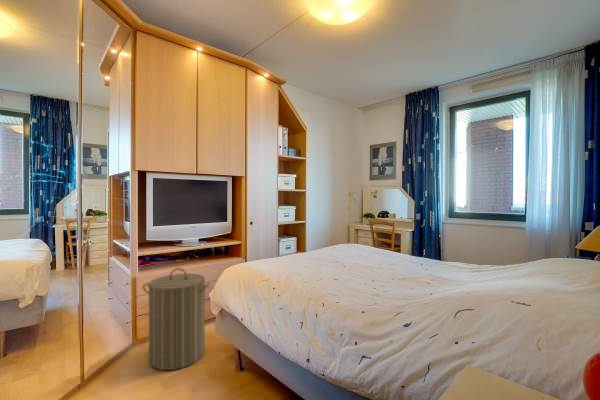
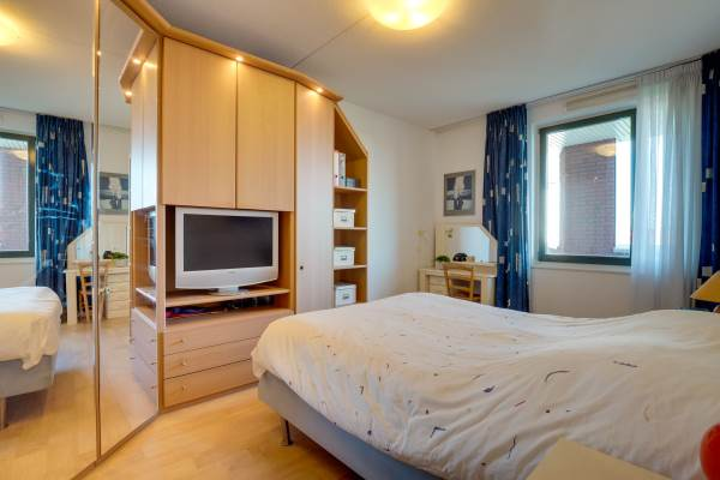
- laundry hamper [142,267,211,371]
